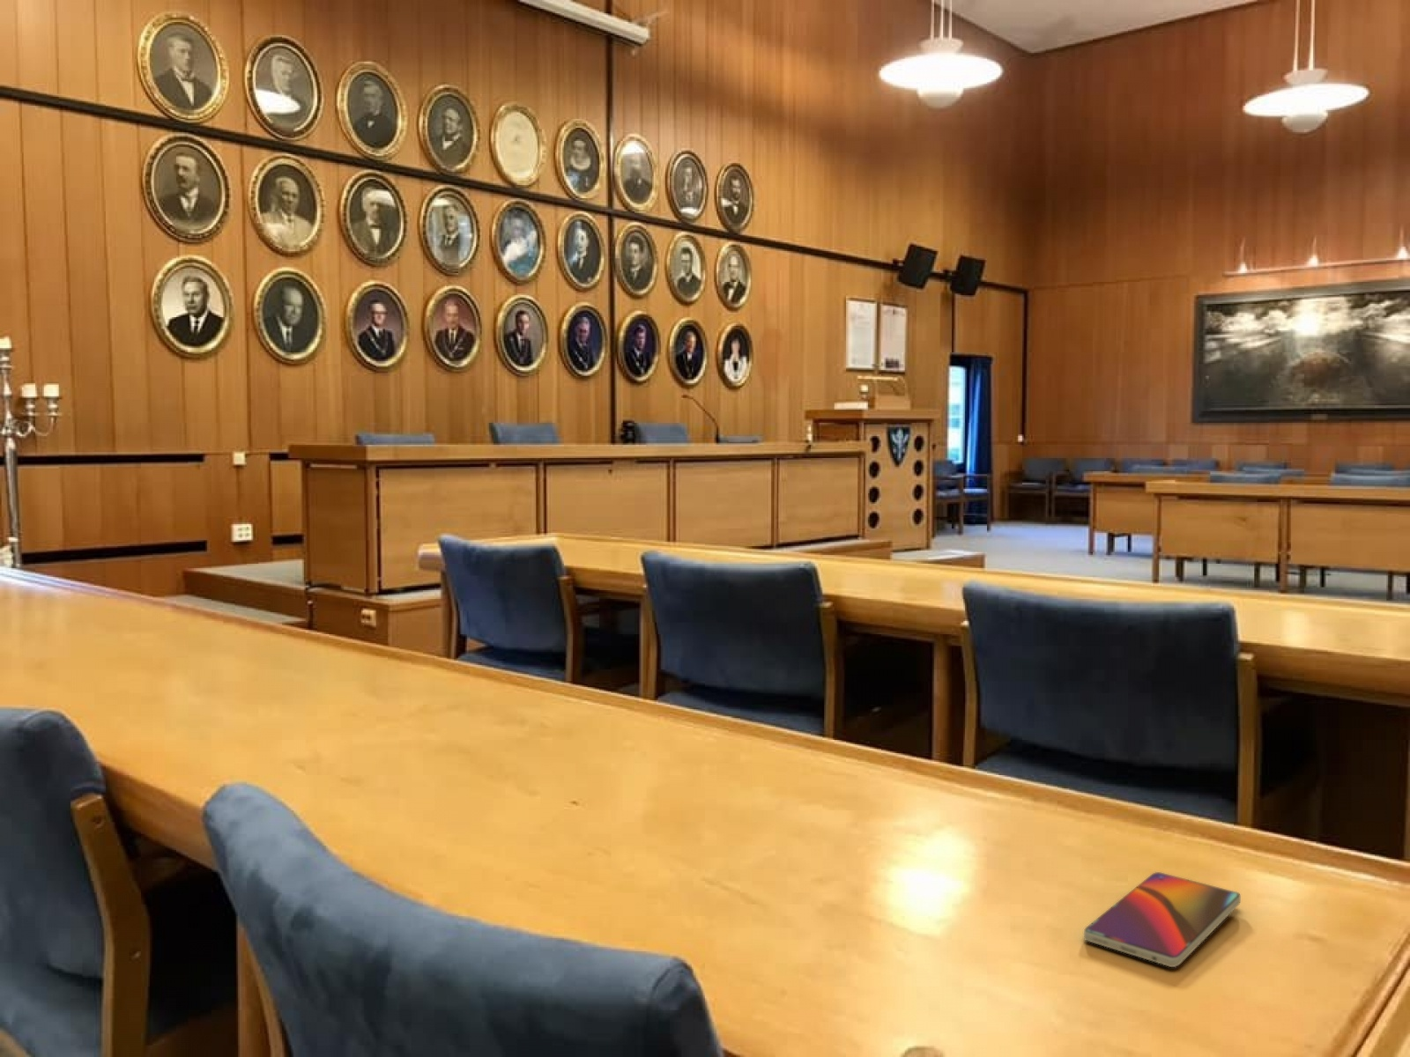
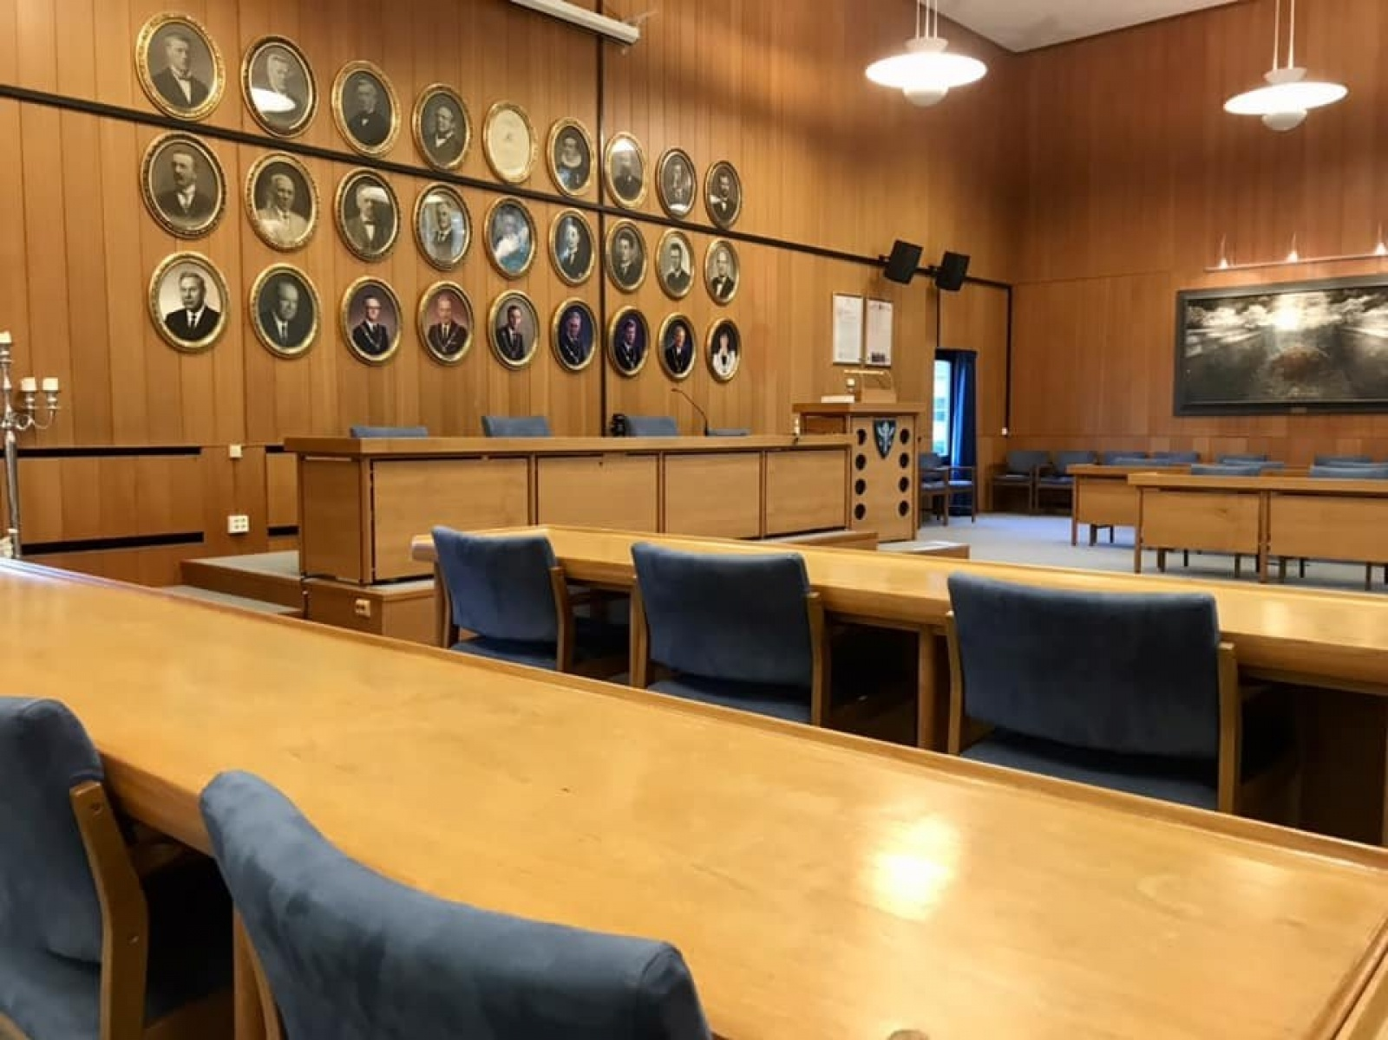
- smartphone [1084,872,1241,968]
